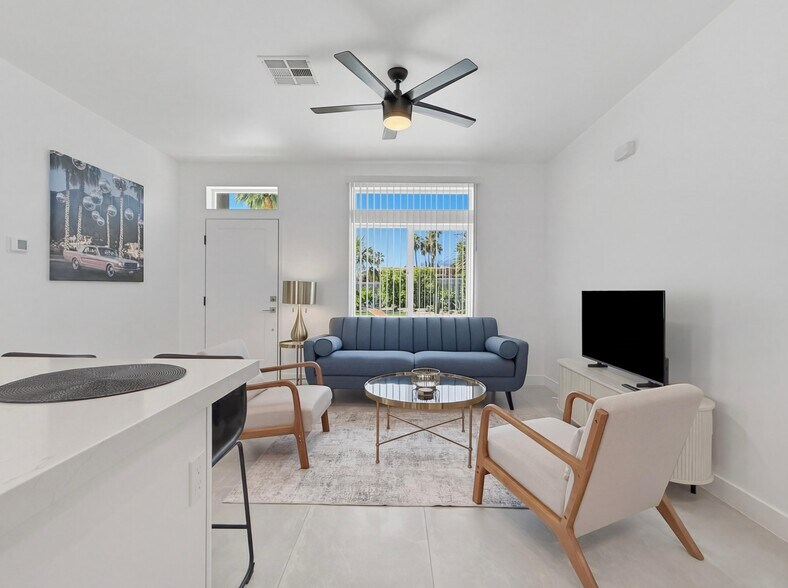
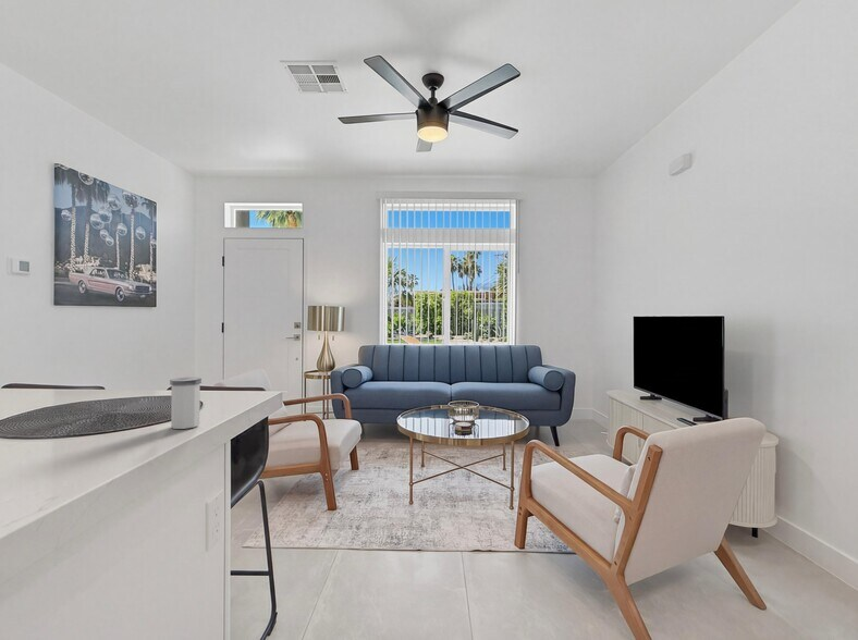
+ salt shaker [169,377,203,430]
